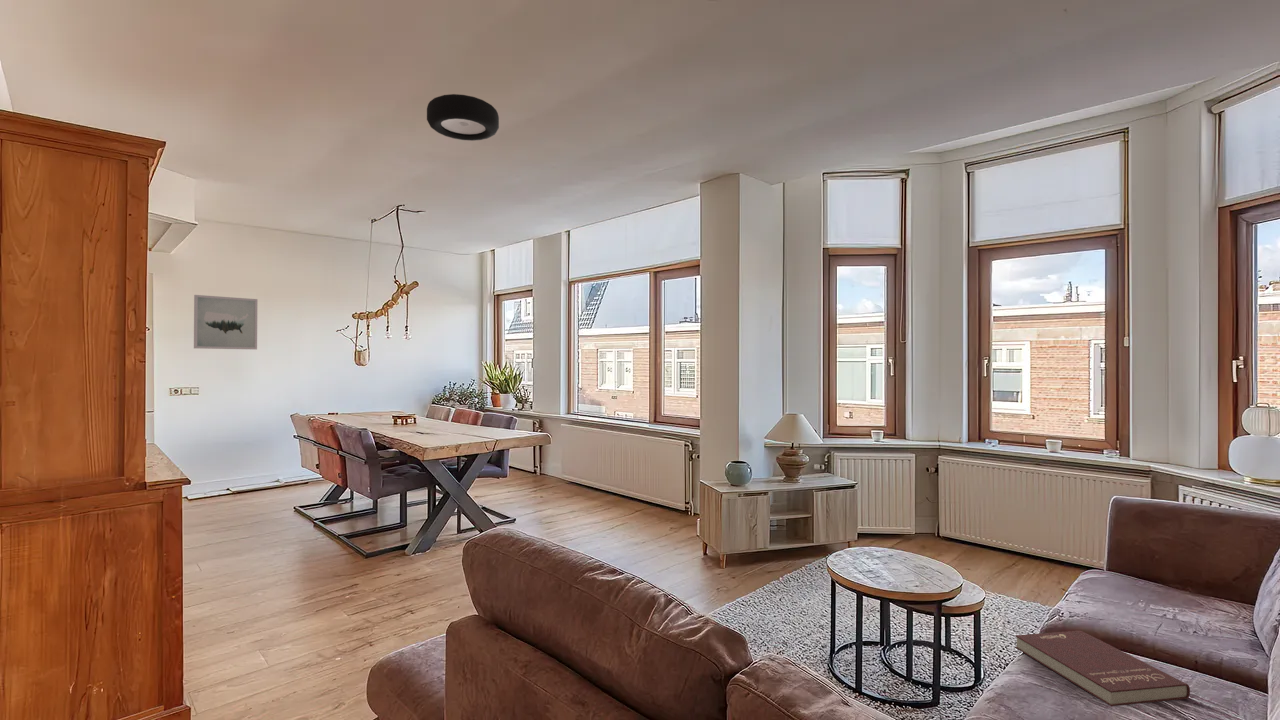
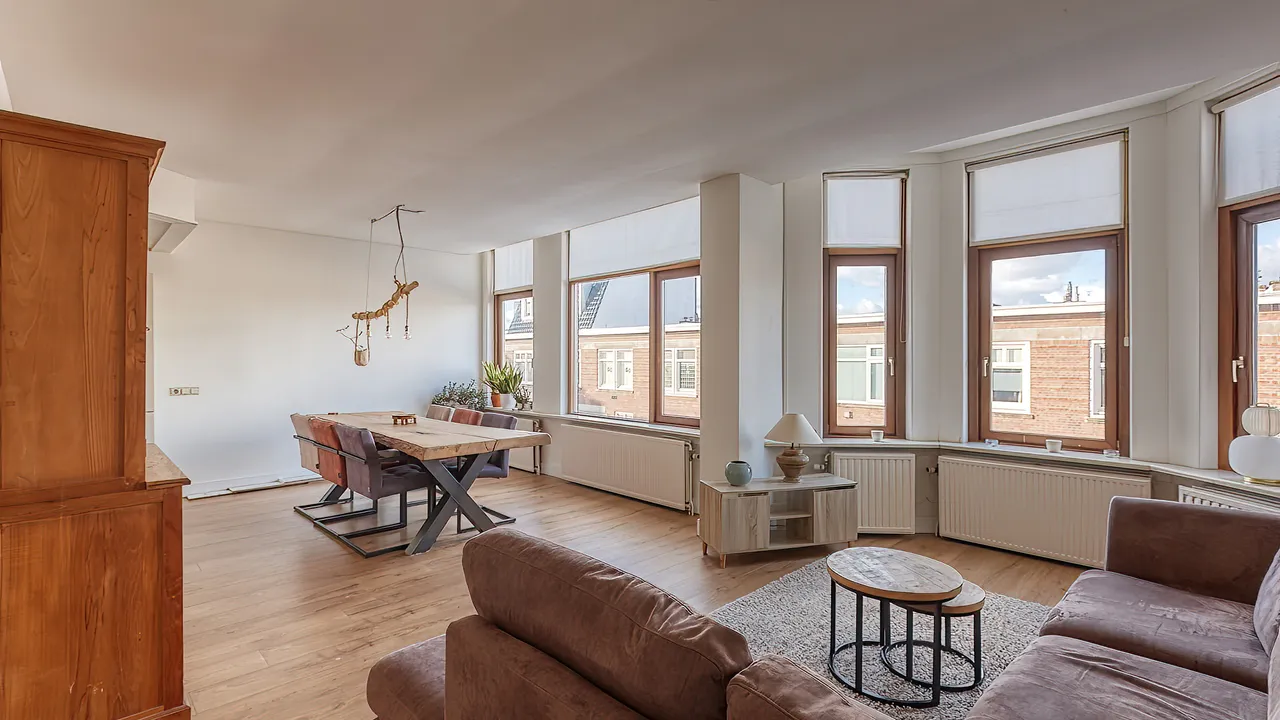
- ceiling light [426,93,500,142]
- wall art [193,294,258,350]
- book [1014,630,1191,707]
